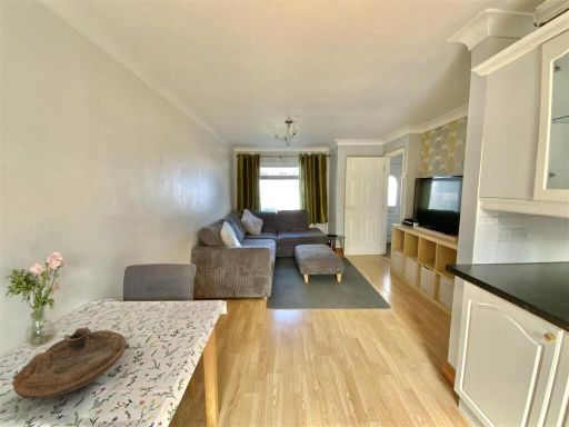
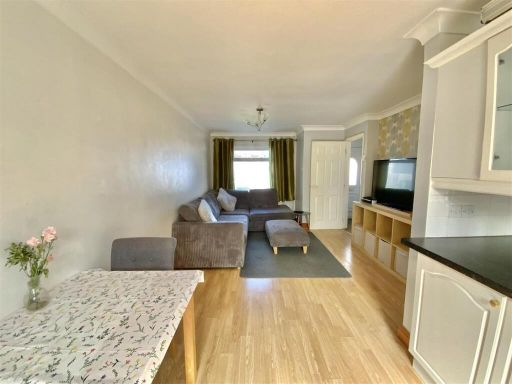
- decorative bowl [11,327,130,400]
